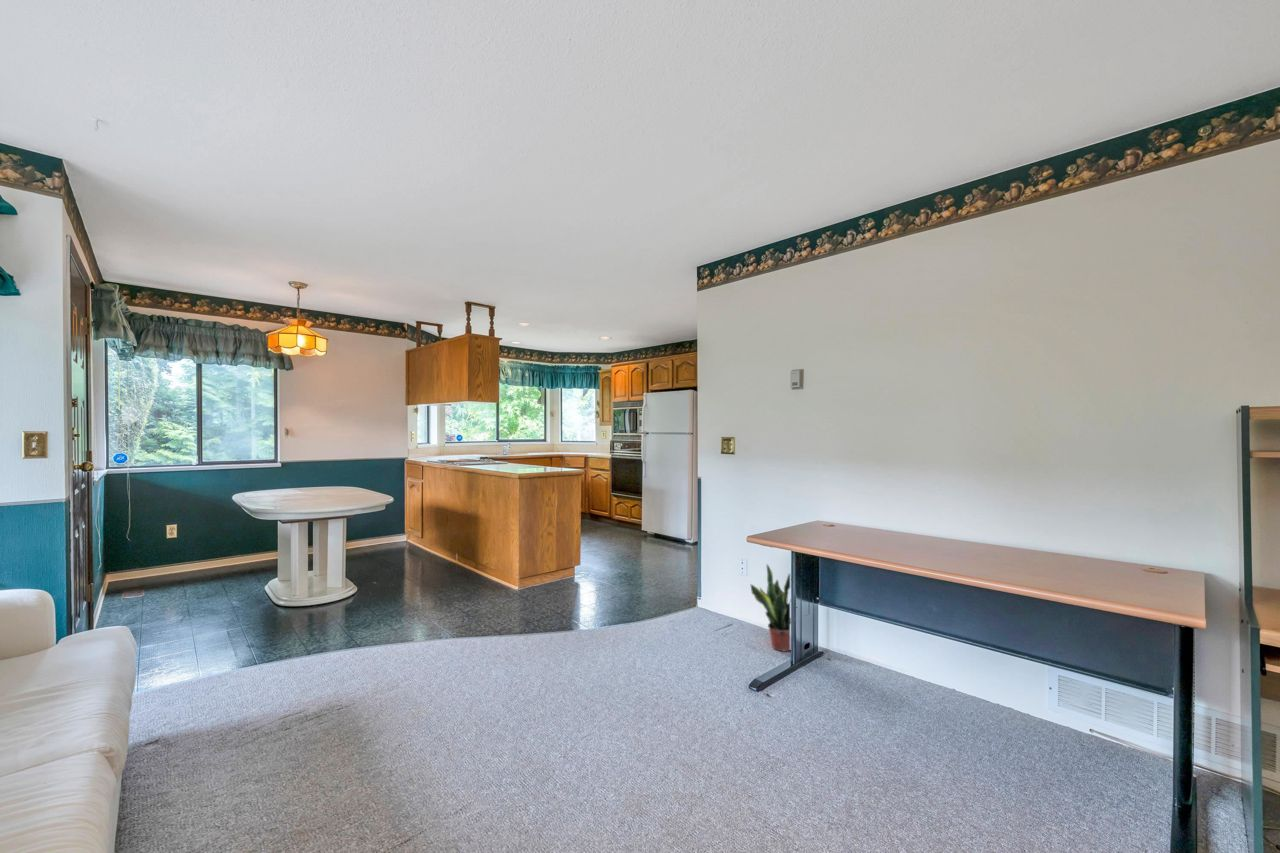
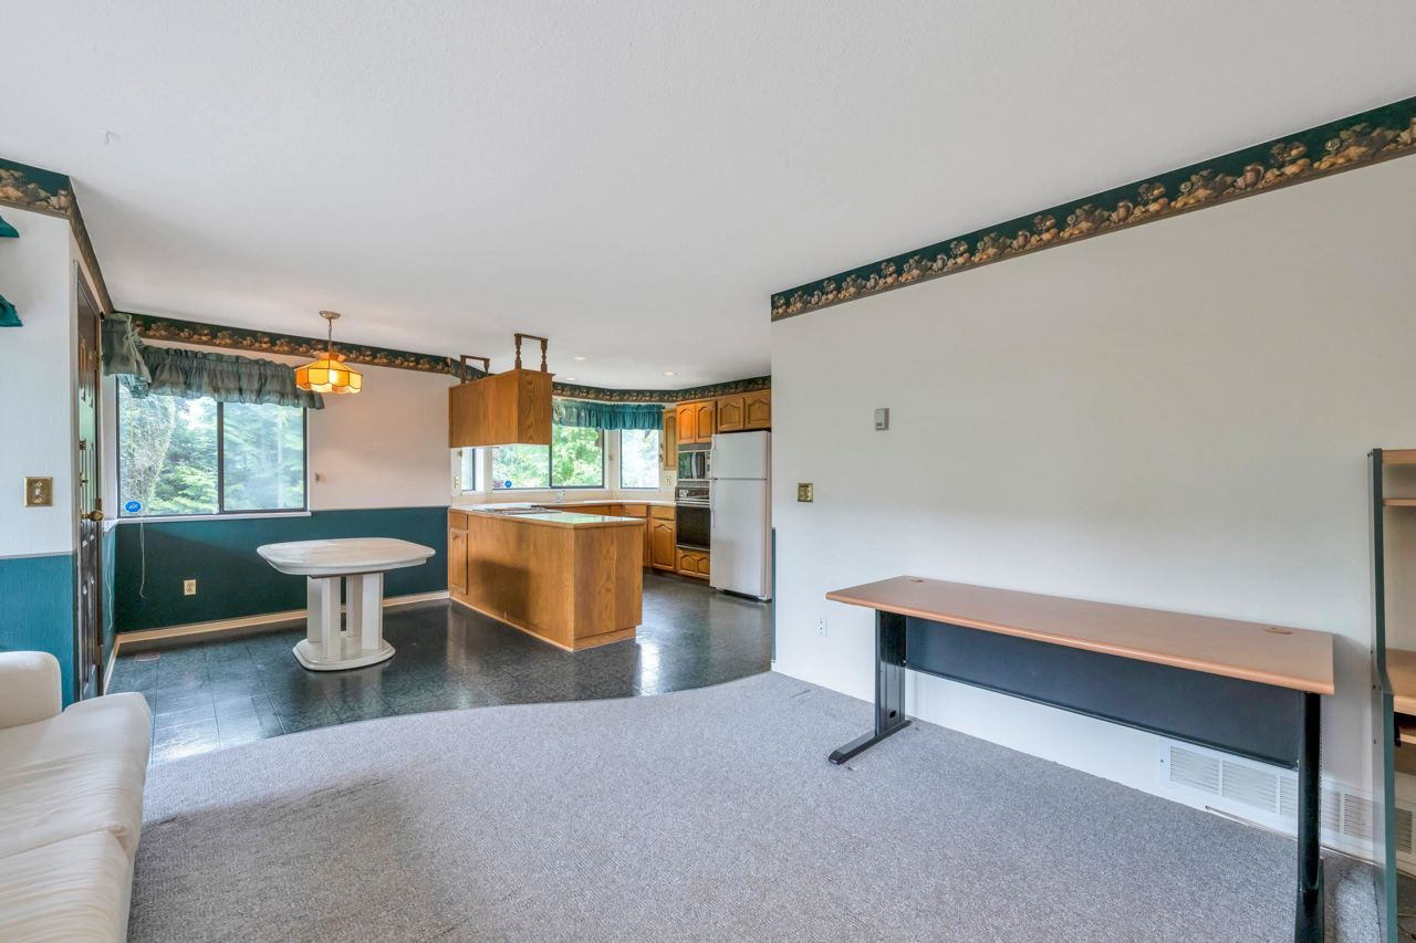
- potted plant [750,563,792,653]
